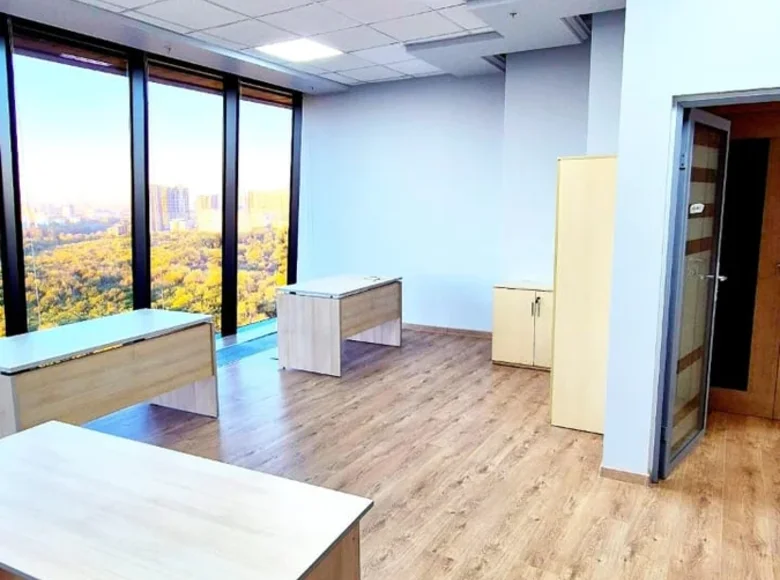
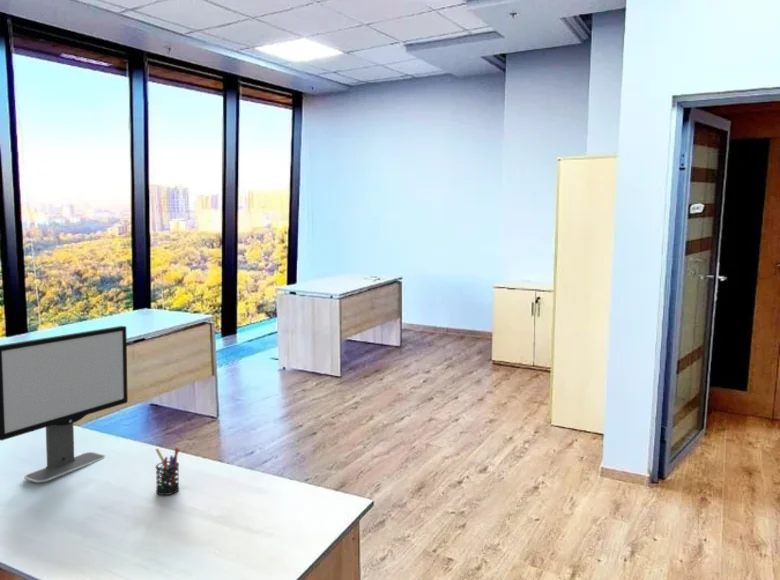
+ computer monitor [0,325,129,484]
+ pen holder [154,447,181,496]
